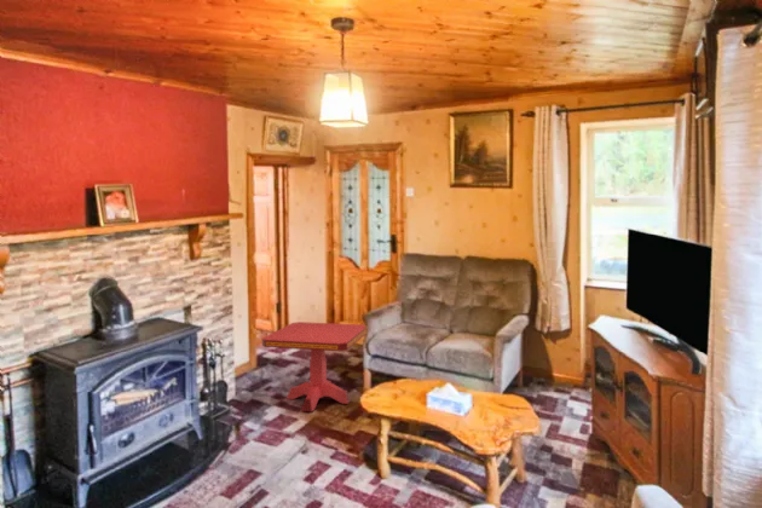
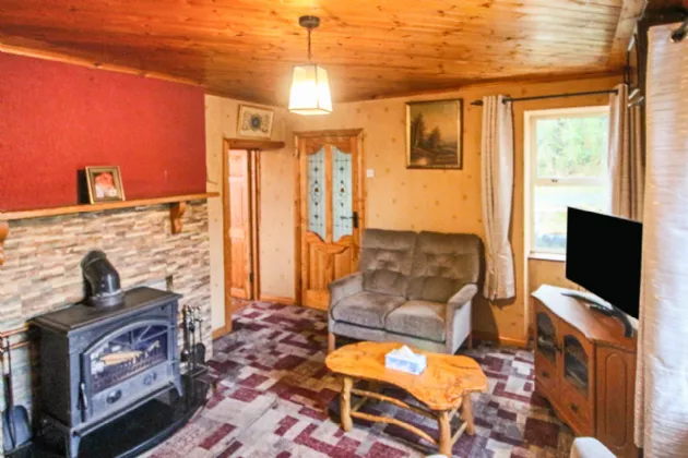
- side table [261,321,368,412]
